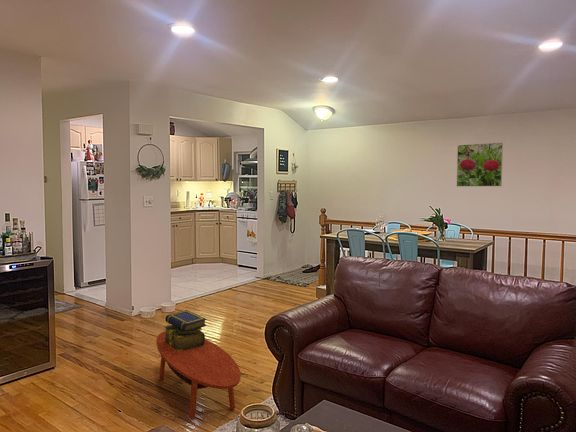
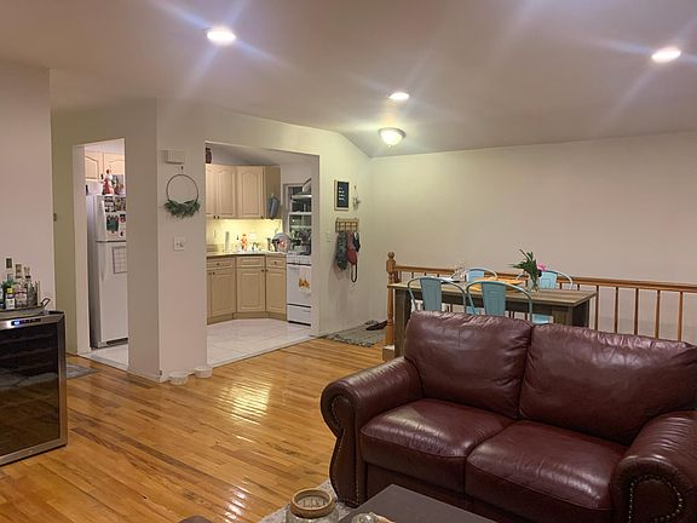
- coffee table [155,330,242,421]
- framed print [456,142,504,187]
- stack of books [163,309,208,351]
